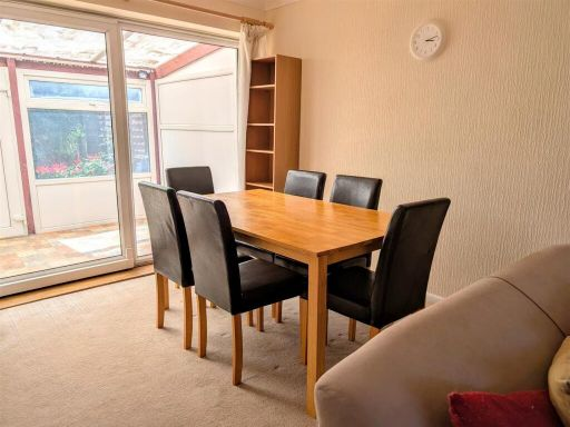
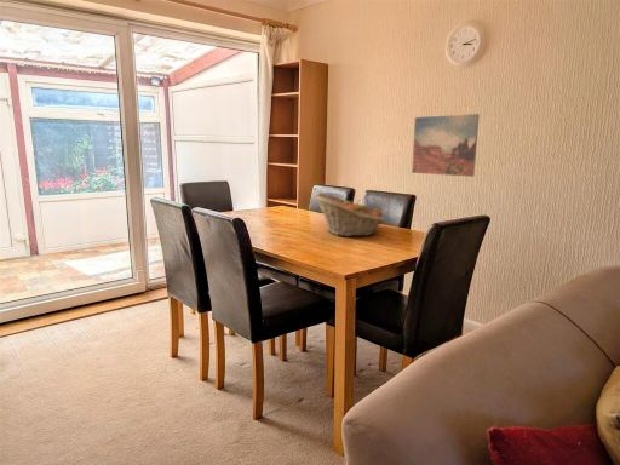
+ fruit basket [312,193,386,237]
+ wall art [411,113,481,178]
